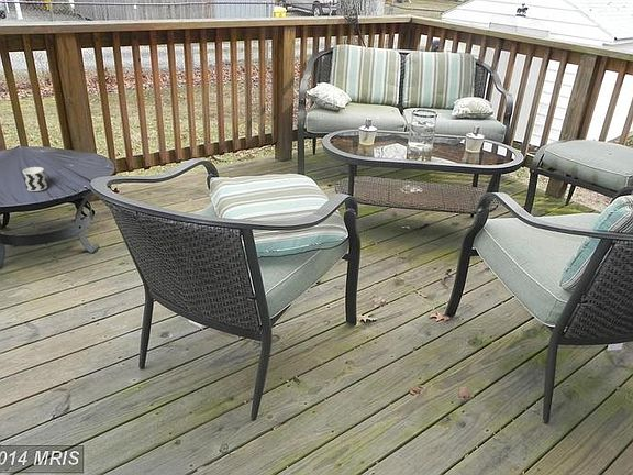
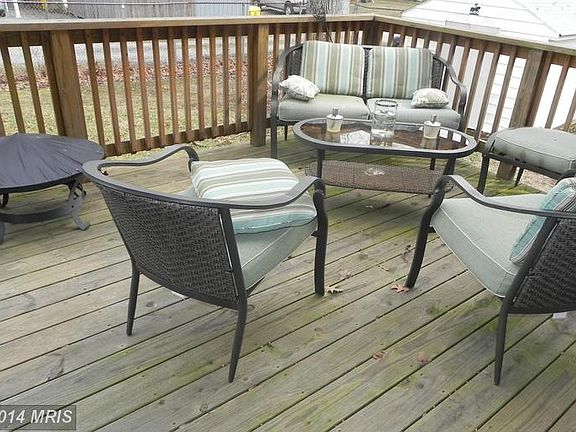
- cup [22,166,48,192]
